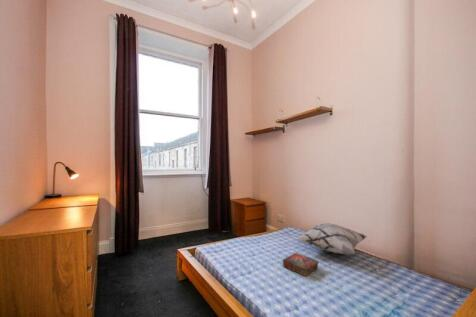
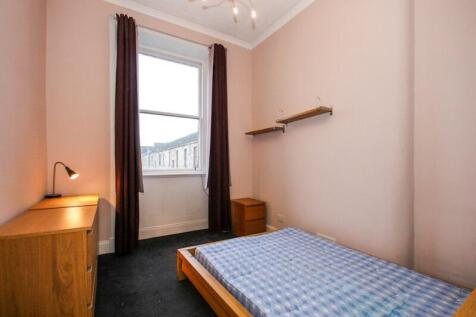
- book [282,252,319,277]
- decorative pillow [297,223,369,256]
